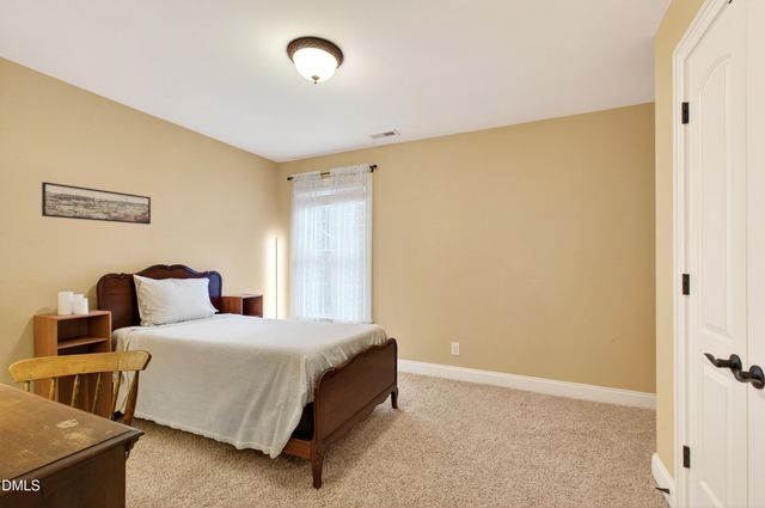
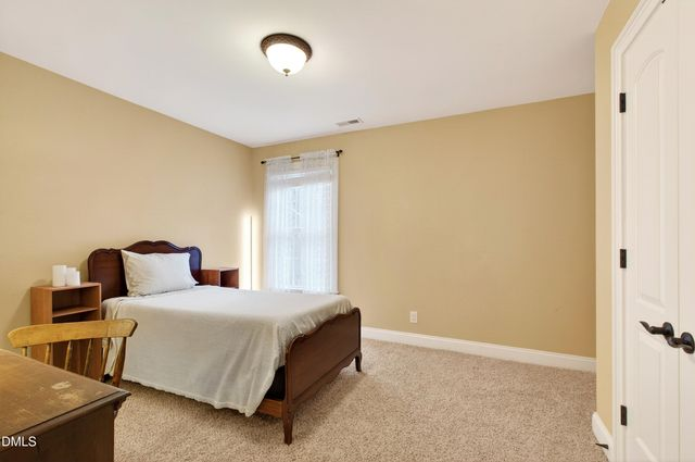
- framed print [41,180,152,226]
